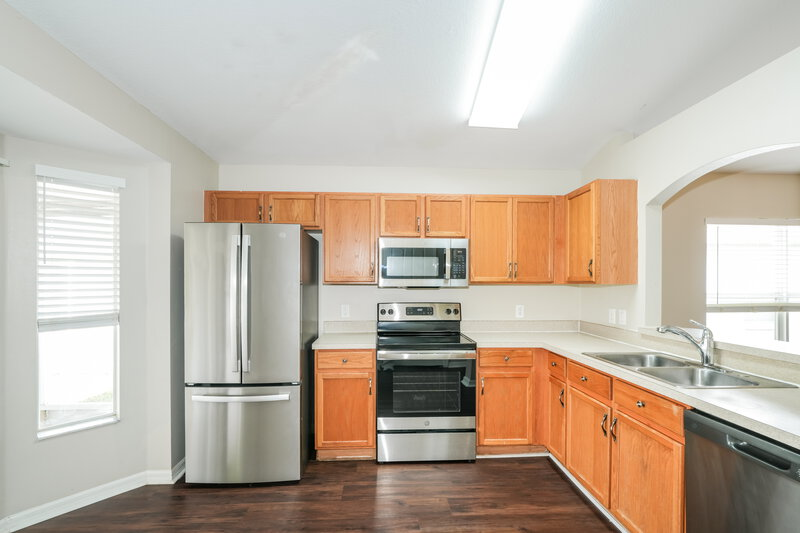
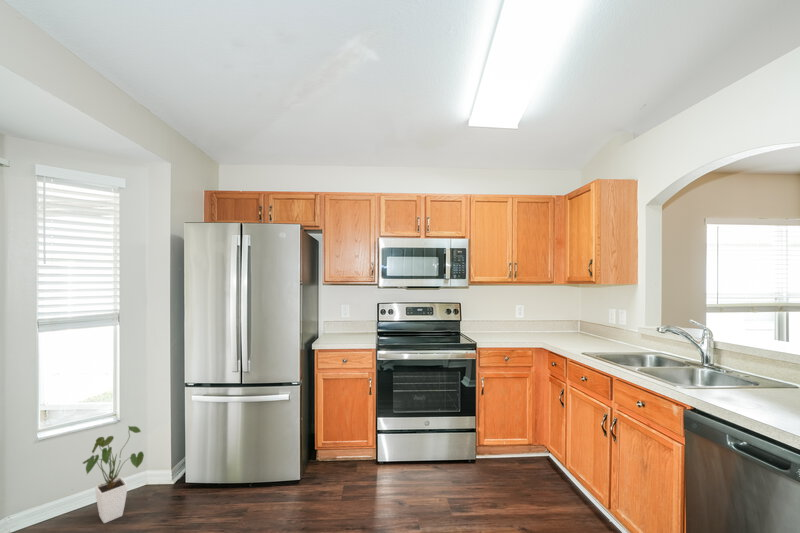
+ house plant [82,425,145,524]
